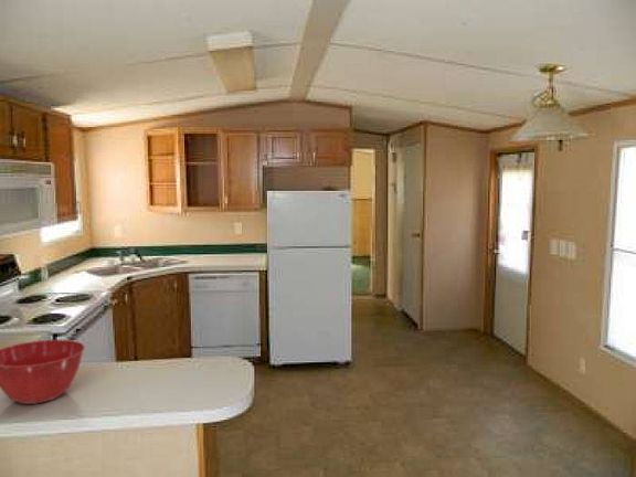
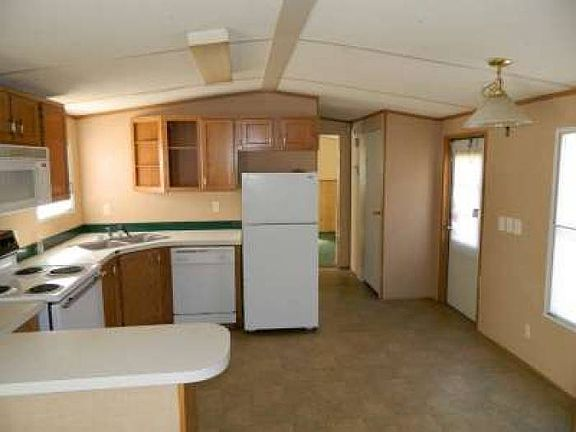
- mixing bowl [0,339,86,405]
